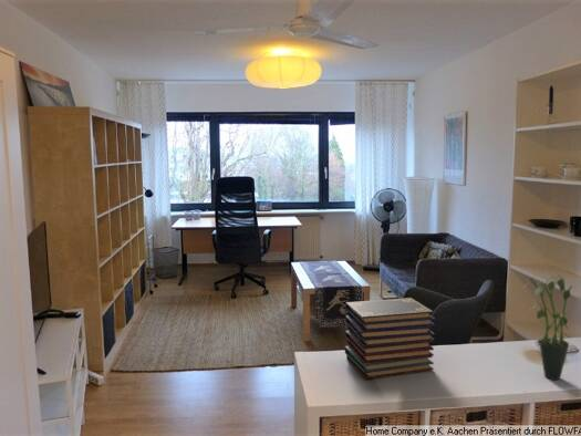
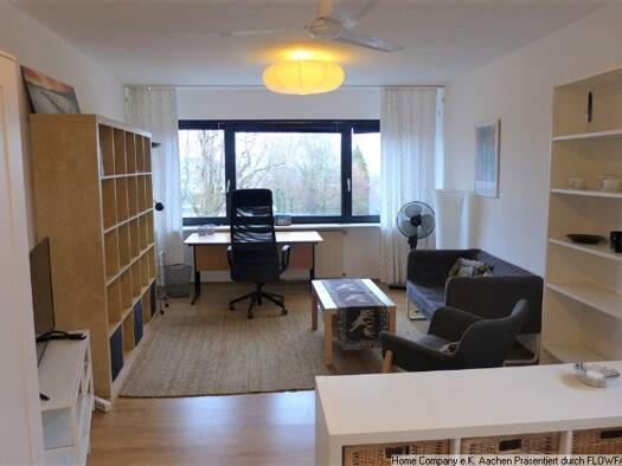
- book stack [344,297,436,380]
- potted plant [525,273,573,381]
